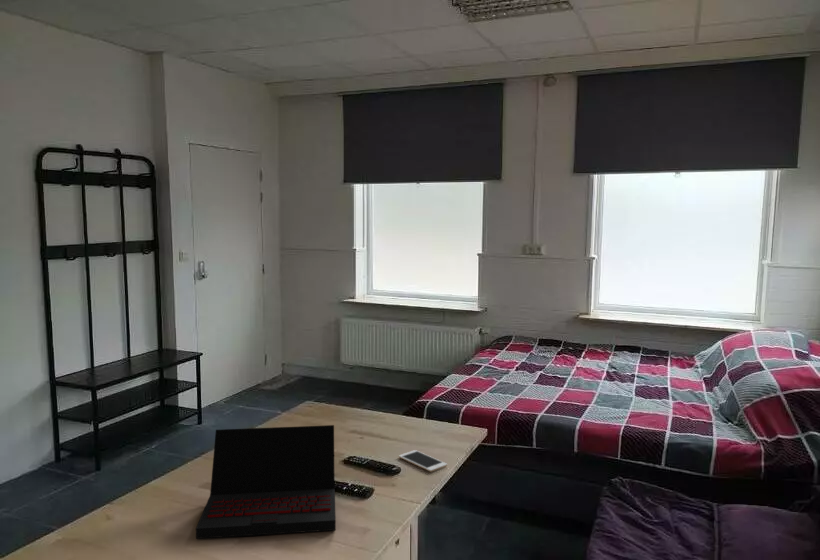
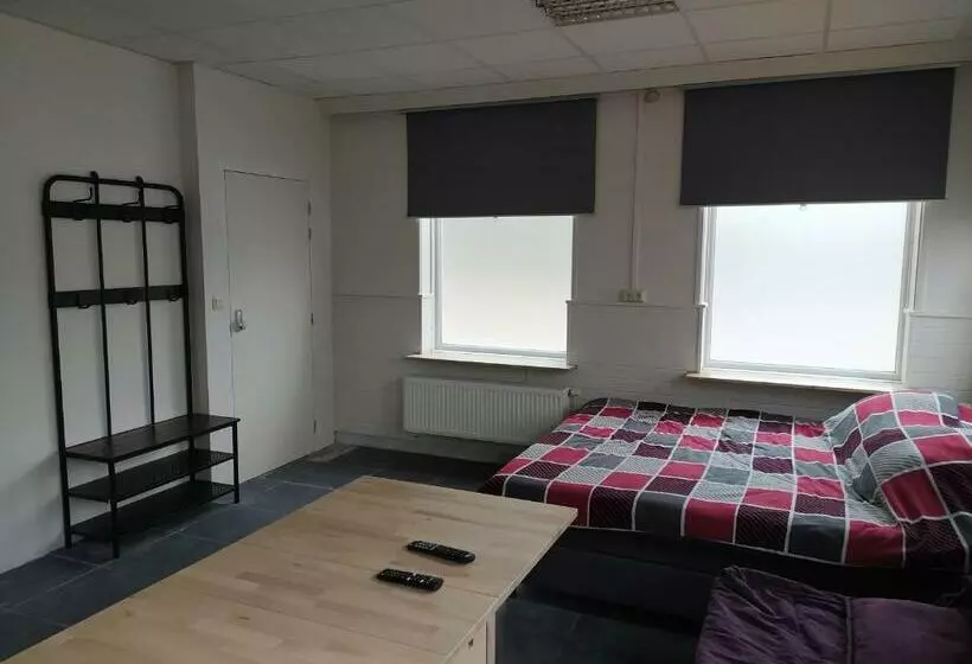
- laptop [195,424,337,540]
- cell phone [398,449,448,473]
